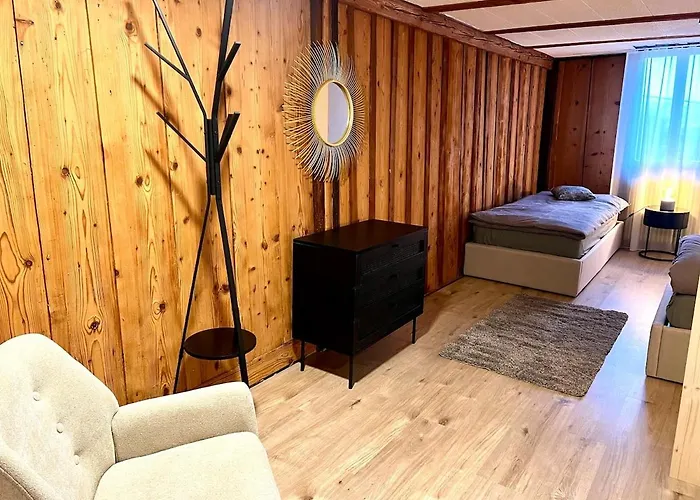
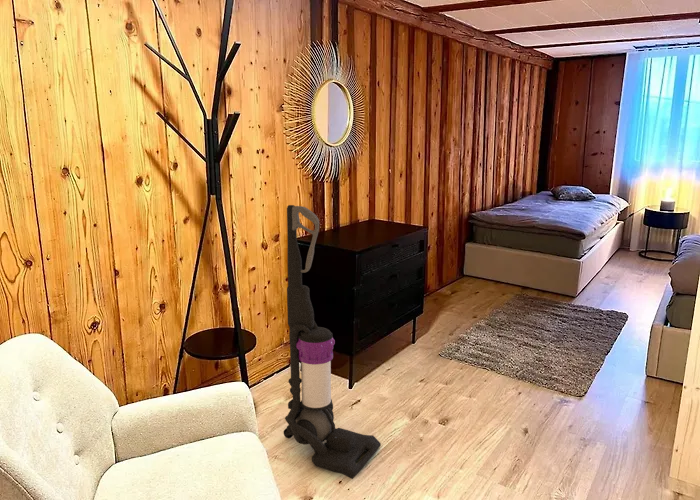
+ vacuum cleaner [283,204,382,480]
